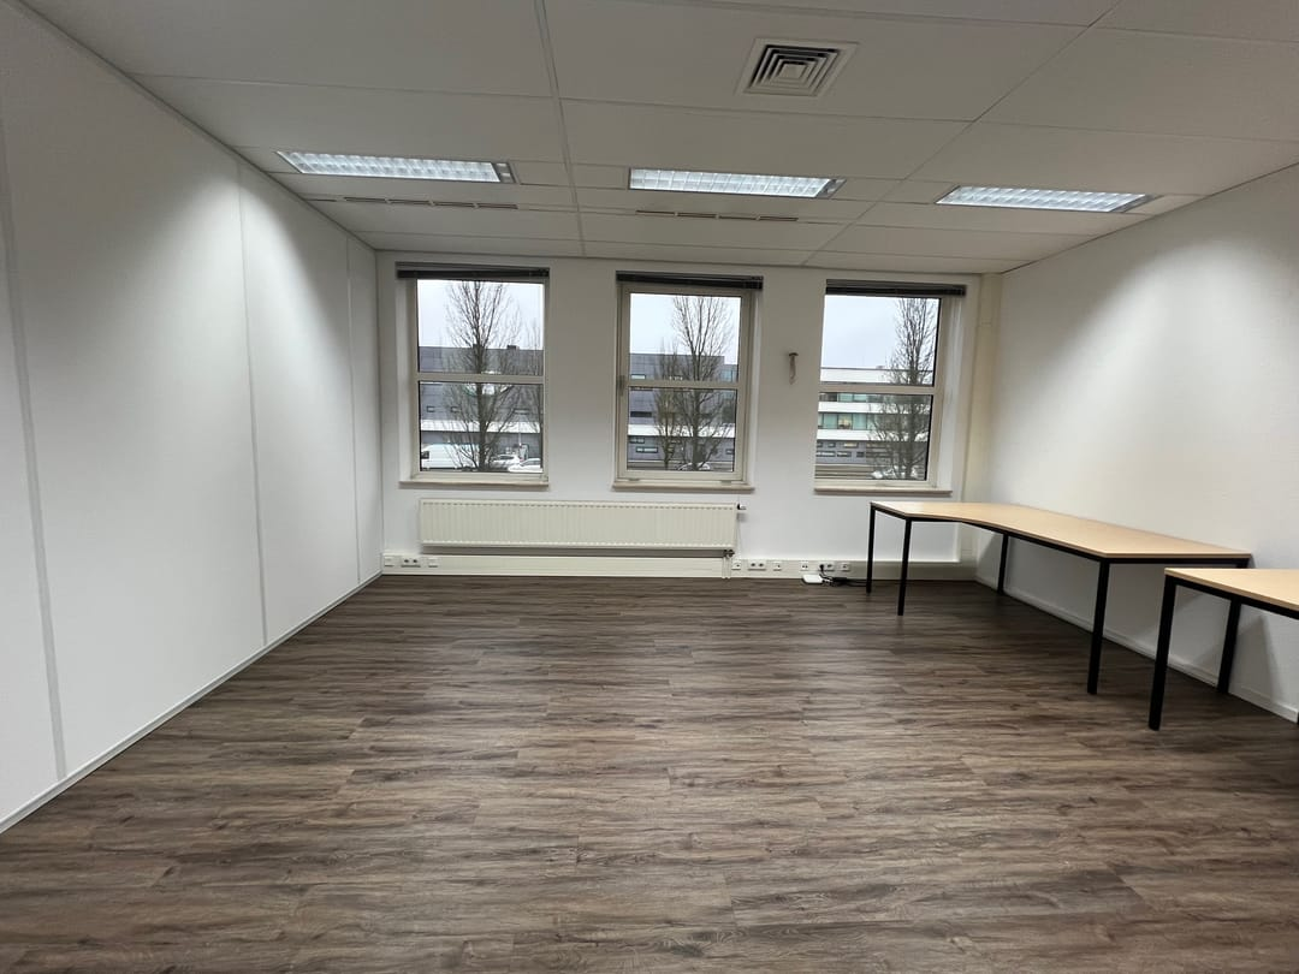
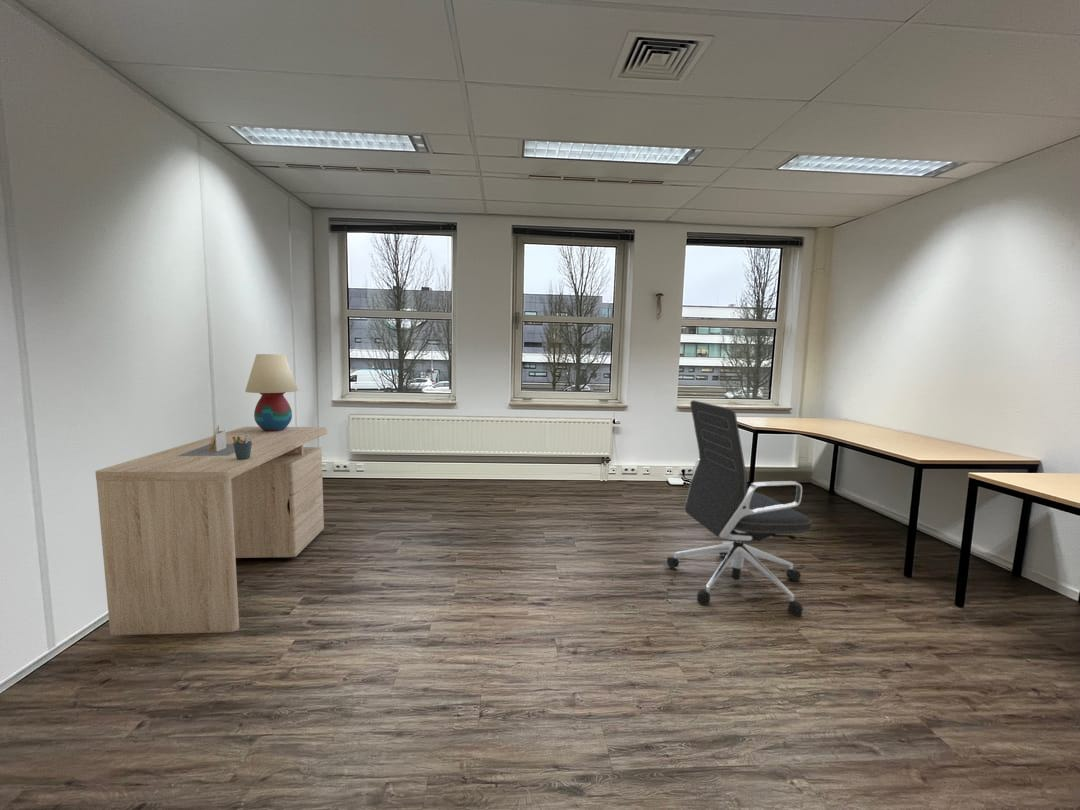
+ table lamp [244,353,299,431]
+ architectural model [179,425,253,456]
+ pen holder [232,434,252,460]
+ office chair [666,399,813,618]
+ desk [94,425,328,636]
